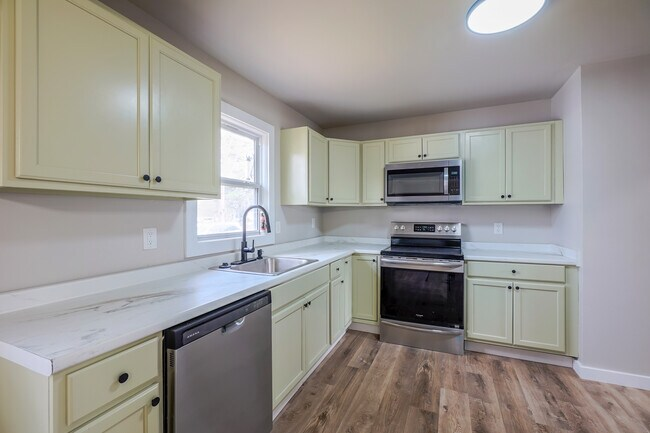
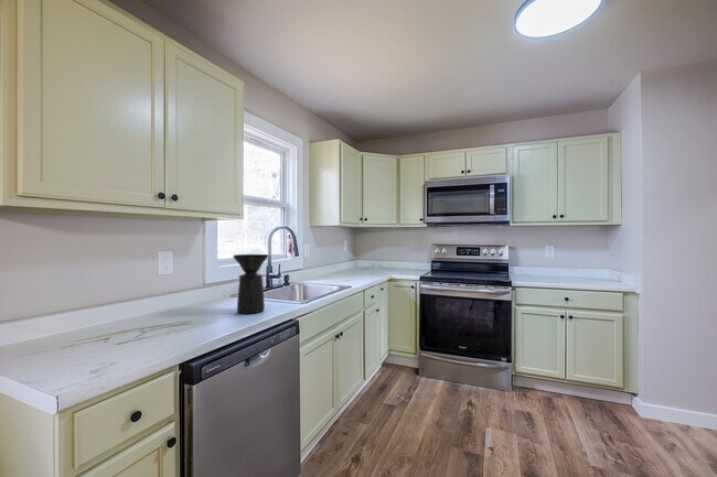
+ coffee maker [232,253,269,315]
